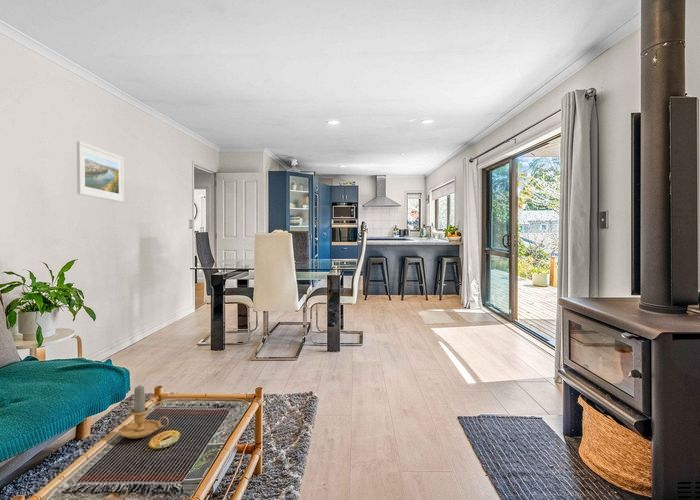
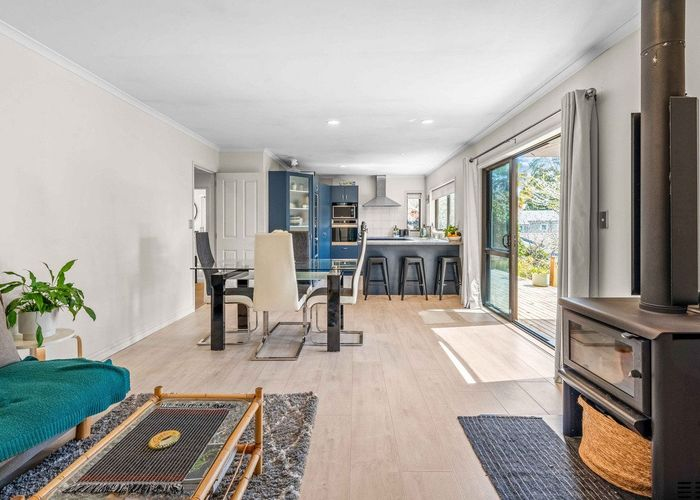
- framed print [76,140,125,203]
- candle [117,383,170,439]
